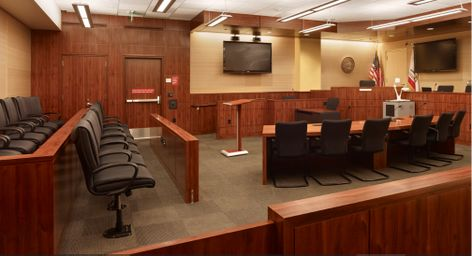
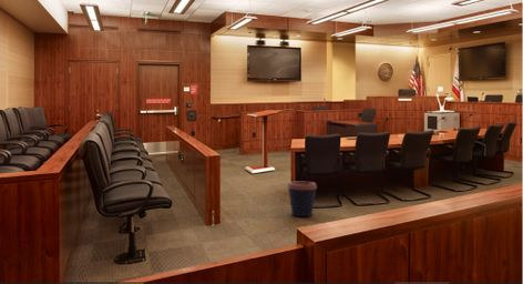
+ coffee cup [286,180,318,217]
